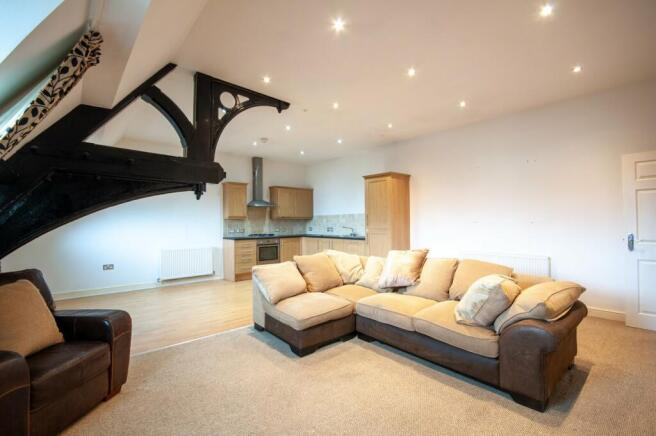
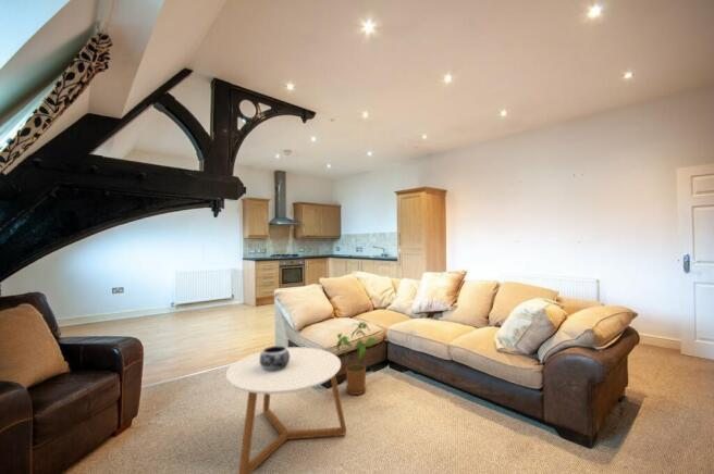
+ house plant [335,321,380,396]
+ decorative bowl [260,345,290,371]
+ coffee table [225,346,347,474]
